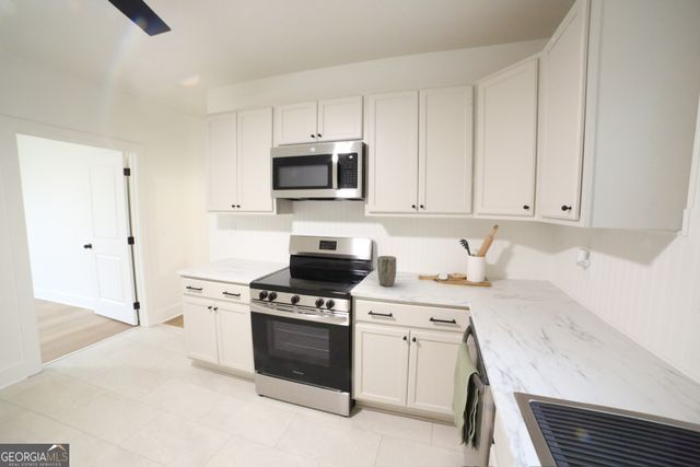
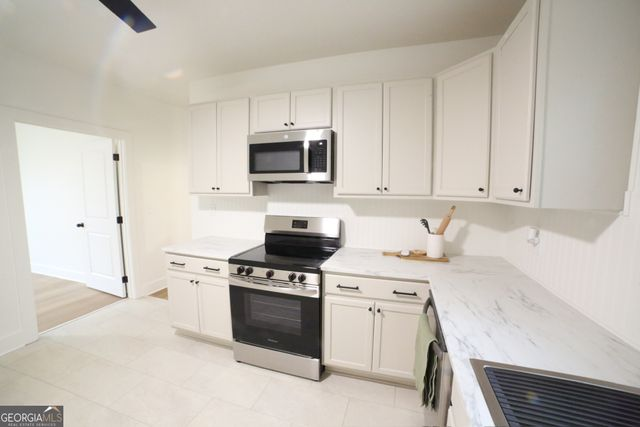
- plant pot [376,255,397,288]
